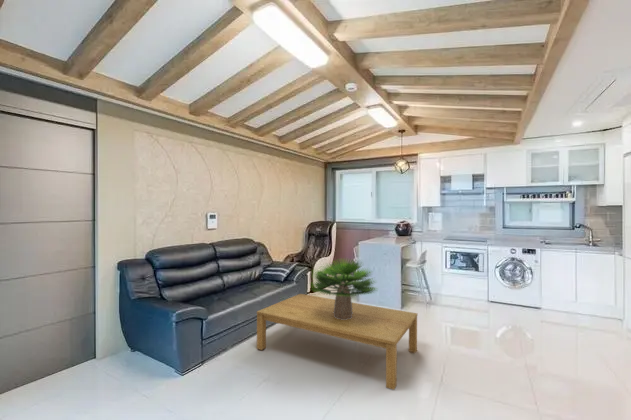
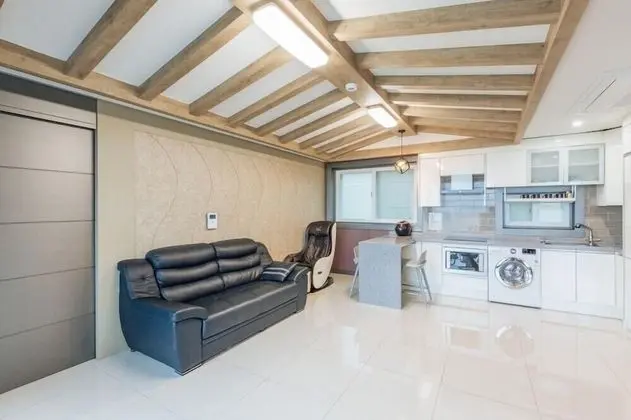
- potted plant [309,256,379,320]
- coffee table [256,293,419,391]
